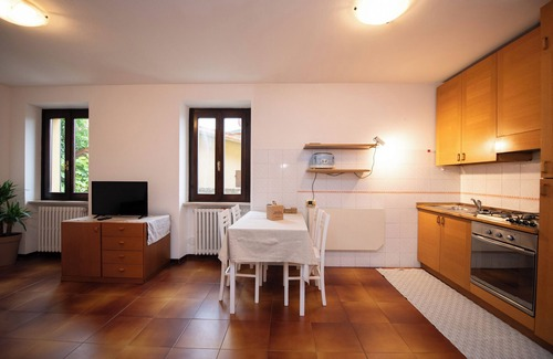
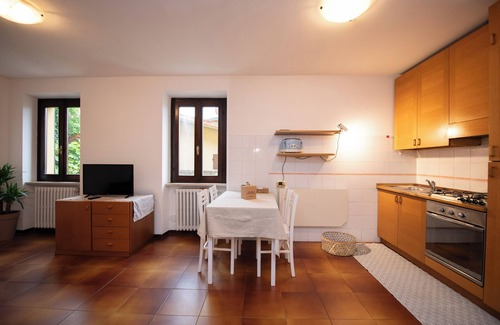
+ basket [320,230,358,257]
